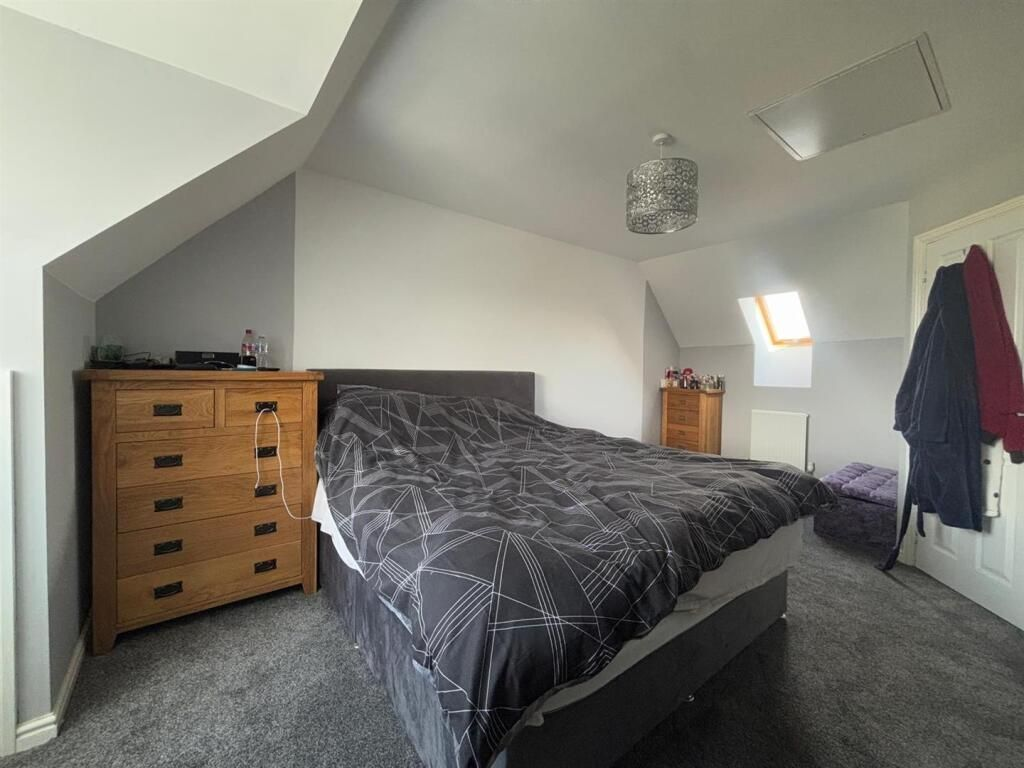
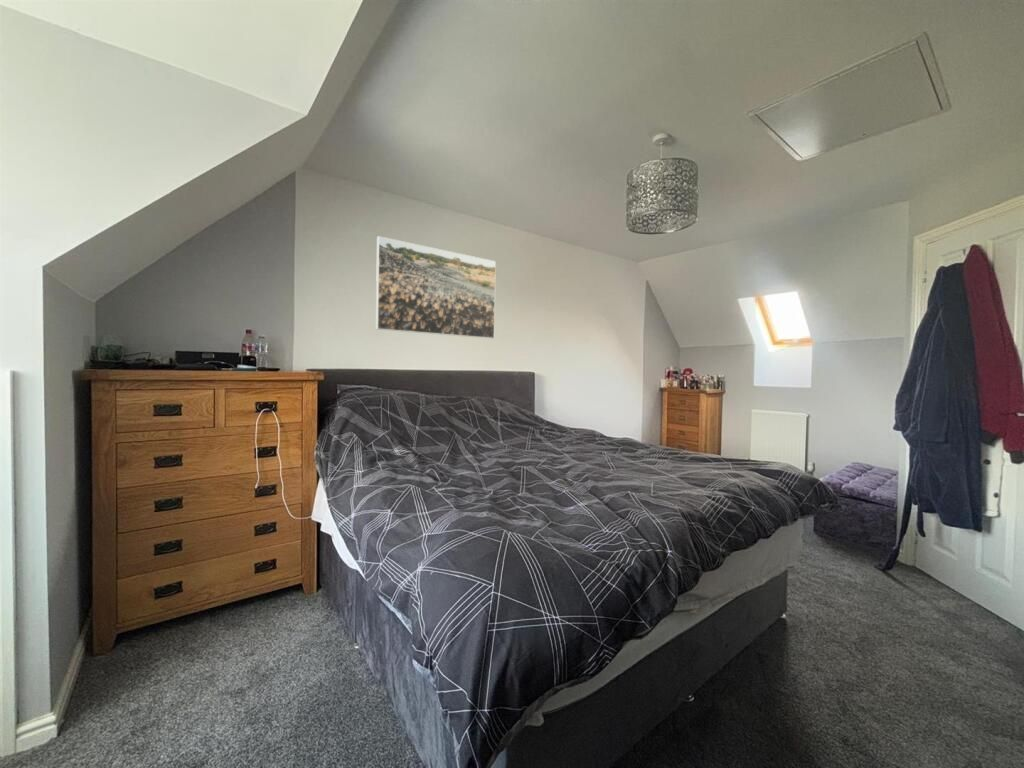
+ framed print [375,235,497,340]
